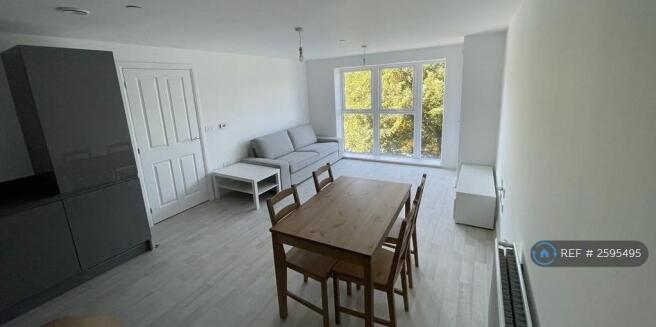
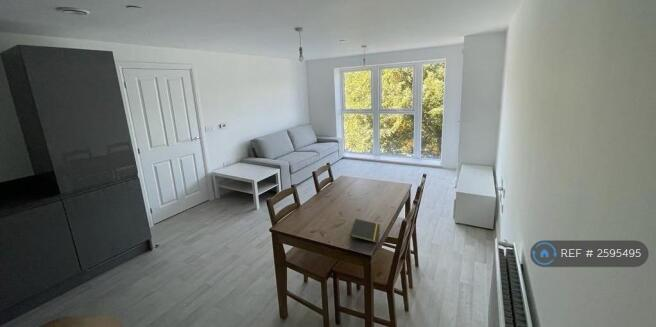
+ notepad [349,218,381,244]
